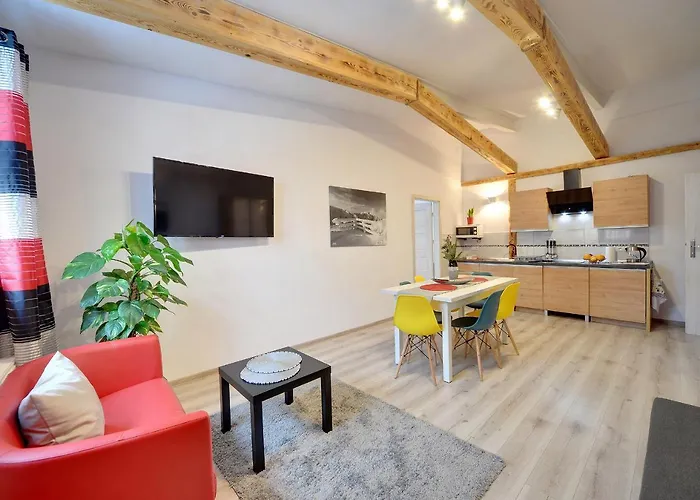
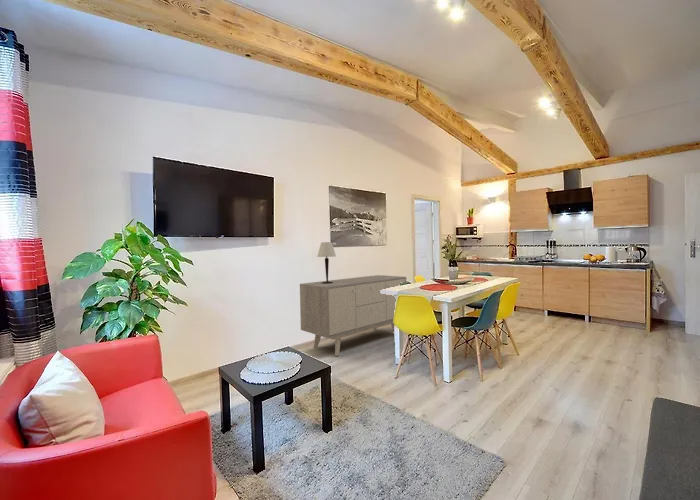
+ sideboard [299,274,407,357]
+ table lamp [316,241,337,284]
